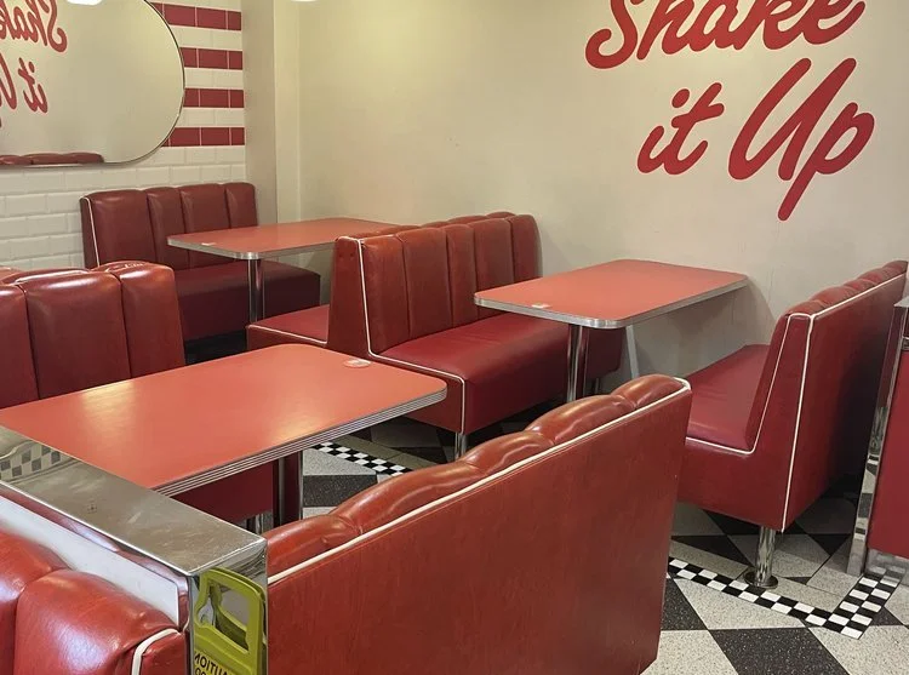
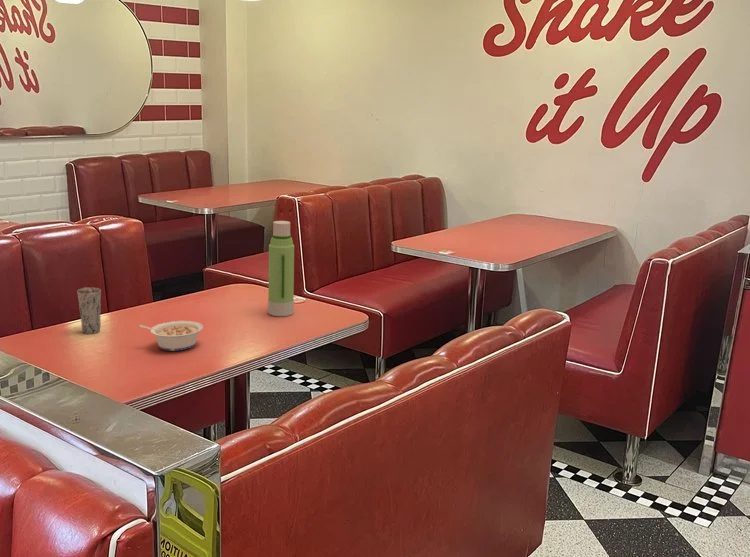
+ water bottle [267,220,295,317]
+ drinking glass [76,287,102,335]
+ legume [138,320,204,352]
